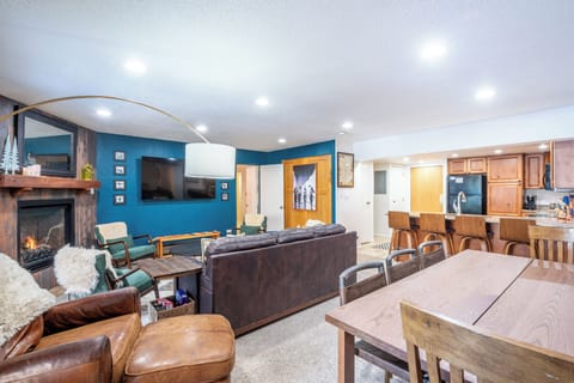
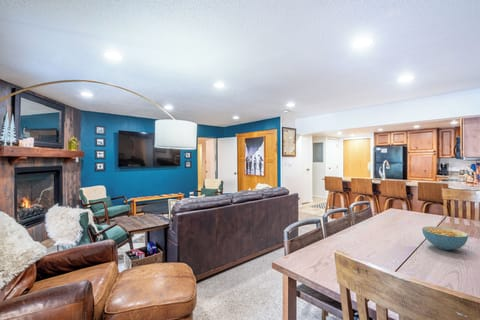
+ cereal bowl [421,225,469,251]
